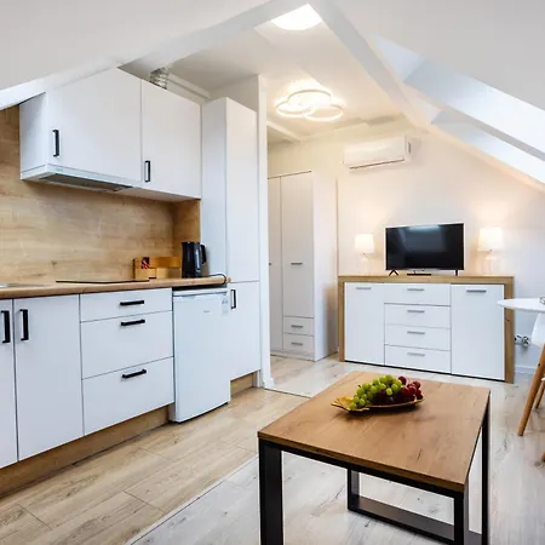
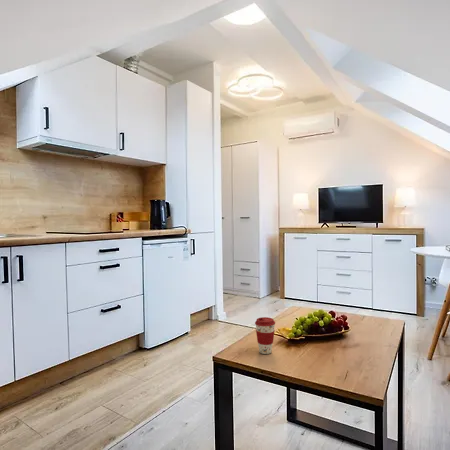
+ coffee cup [254,316,276,355]
